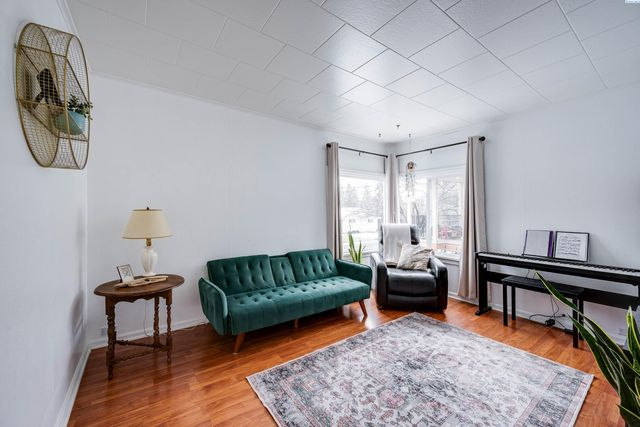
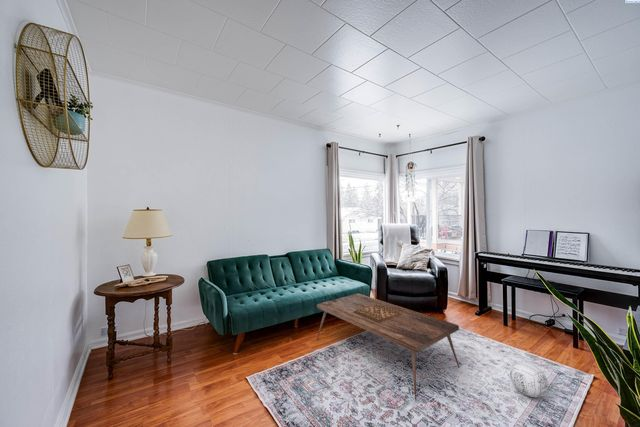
+ ball [509,361,549,398]
+ coffee table [316,293,460,402]
